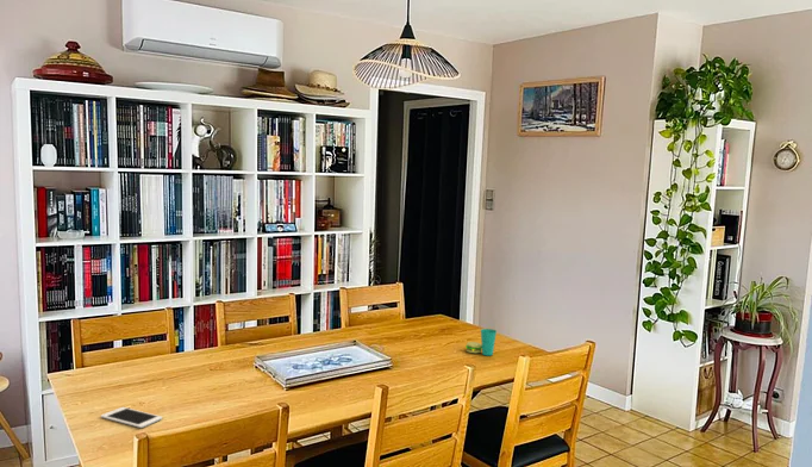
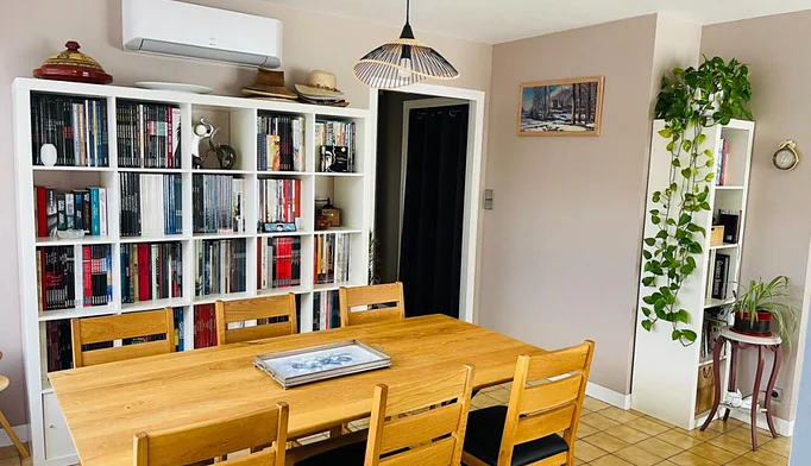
- cell phone [100,406,163,429]
- cup [464,328,498,356]
